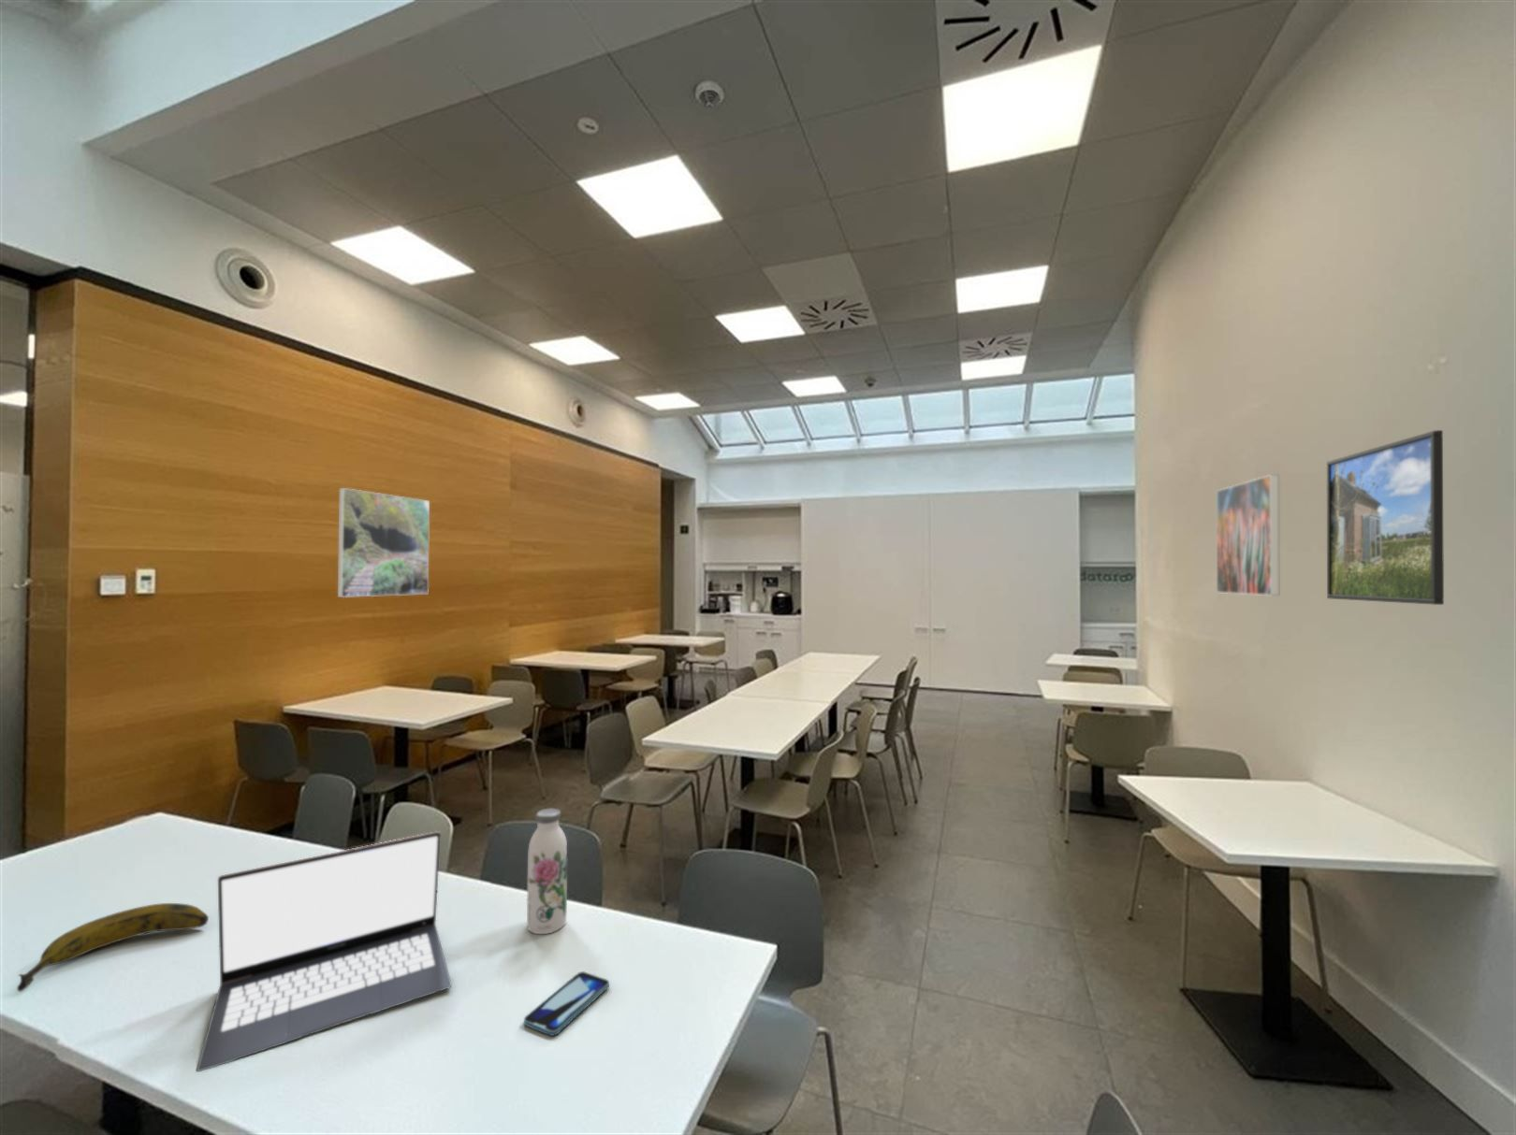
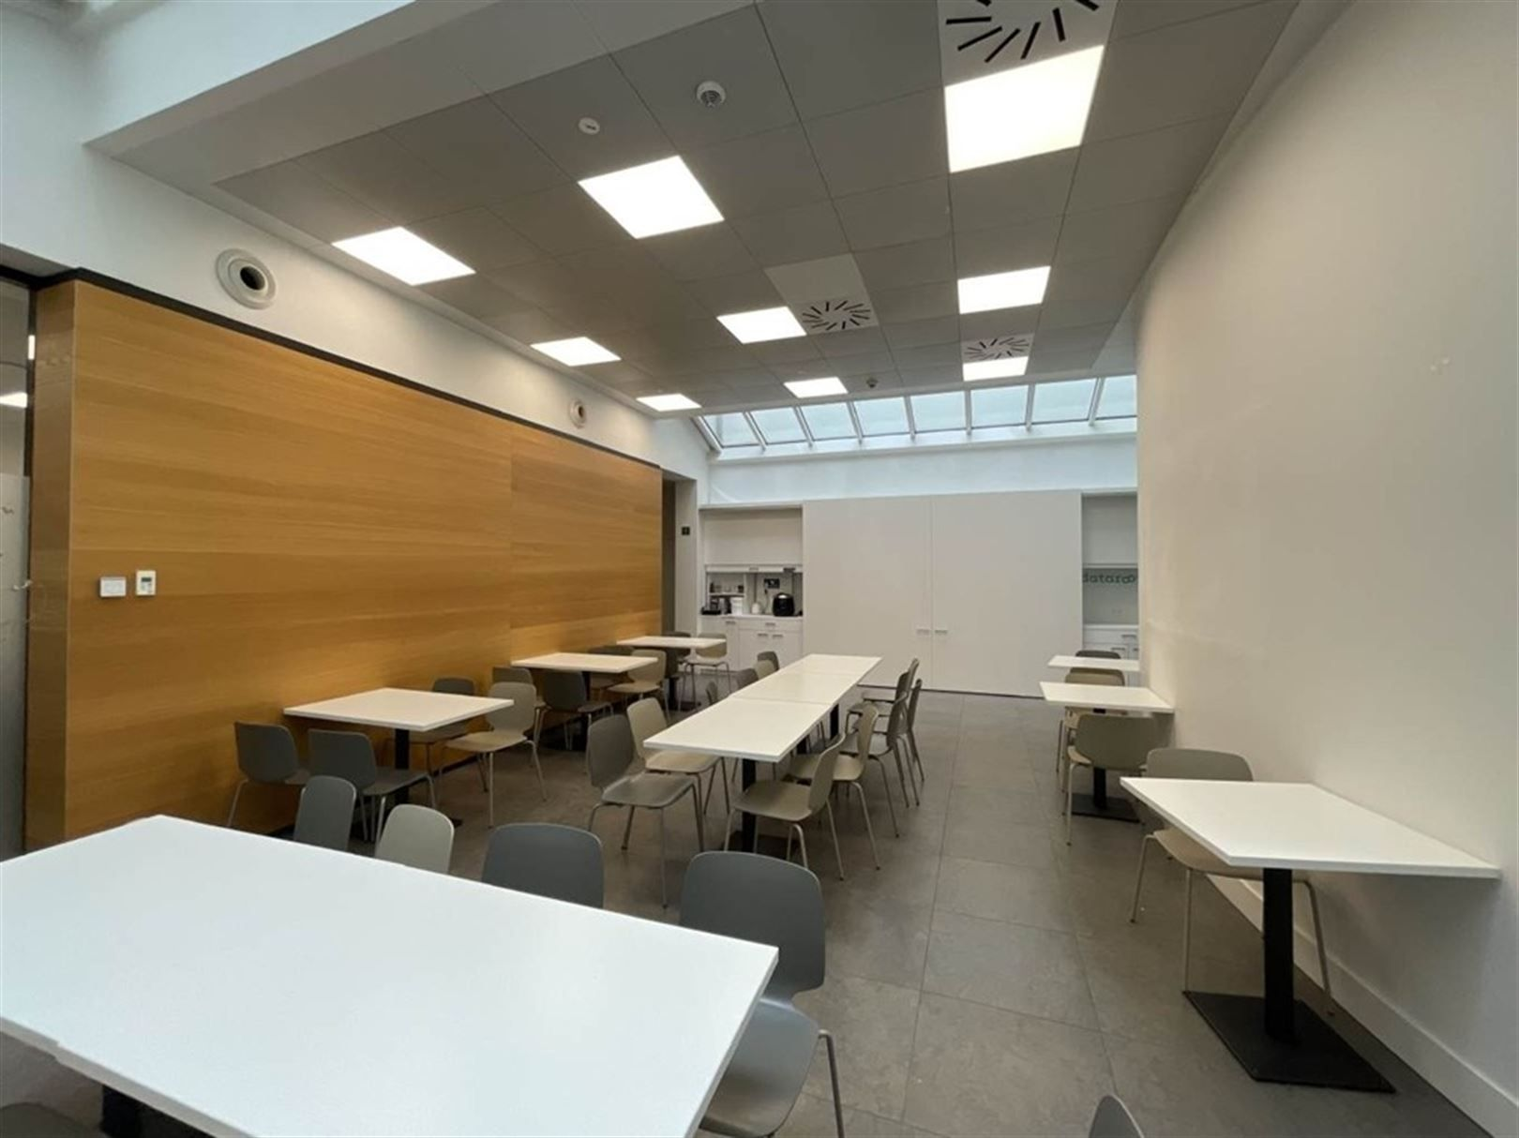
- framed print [1215,473,1280,596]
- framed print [336,488,431,598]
- banana [16,903,210,993]
- water bottle [526,807,568,935]
- smartphone [524,970,611,1037]
- laptop [197,830,452,1072]
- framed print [1326,429,1444,606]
